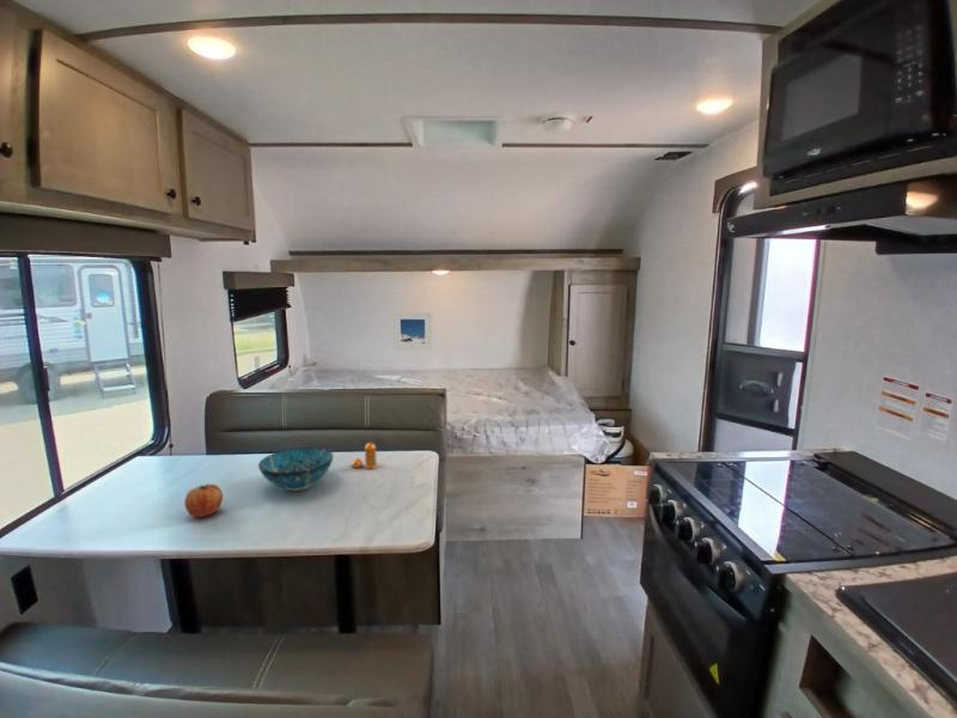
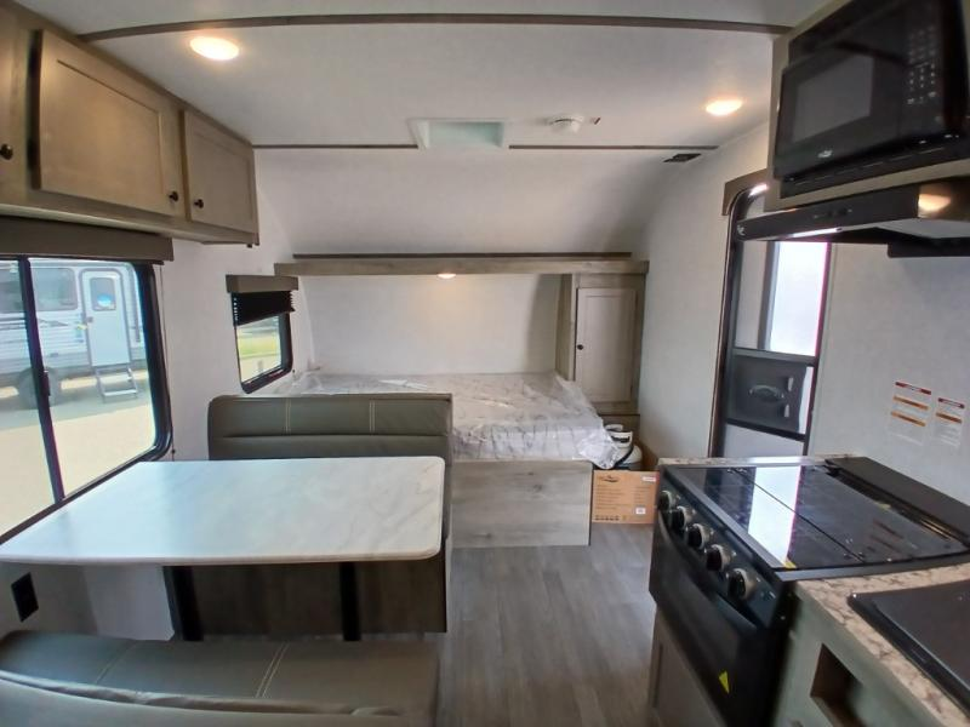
- pepper shaker [351,442,378,470]
- apple [183,483,224,518]
- decorative bowl [257,446,335,492]
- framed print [392,311,433,351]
